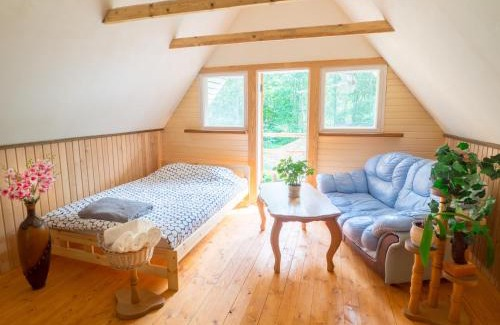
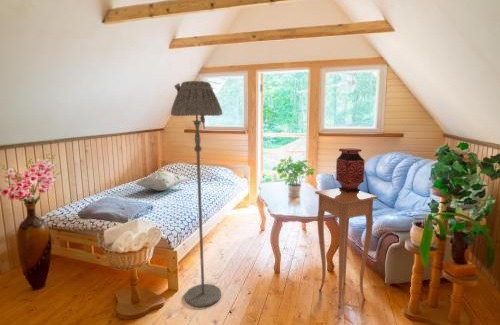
+ decorative pillow [134,171,190,192]
+ side table [314,187,379,309]
+ vase [335,147,366,193]
+ floor lamp [170,80,223,308]
